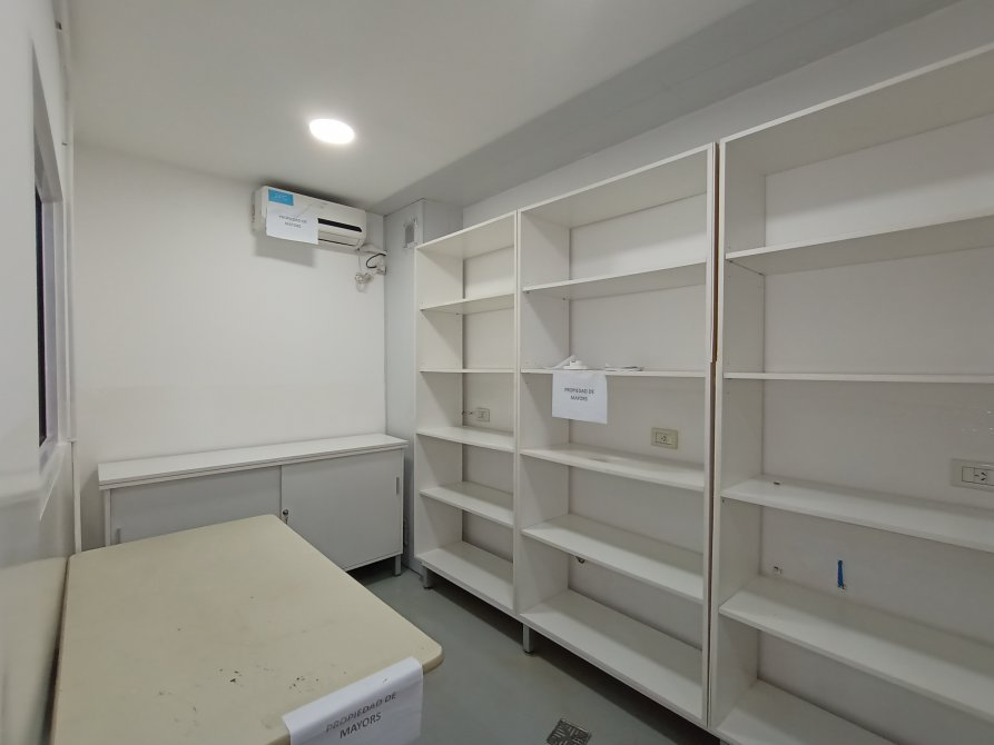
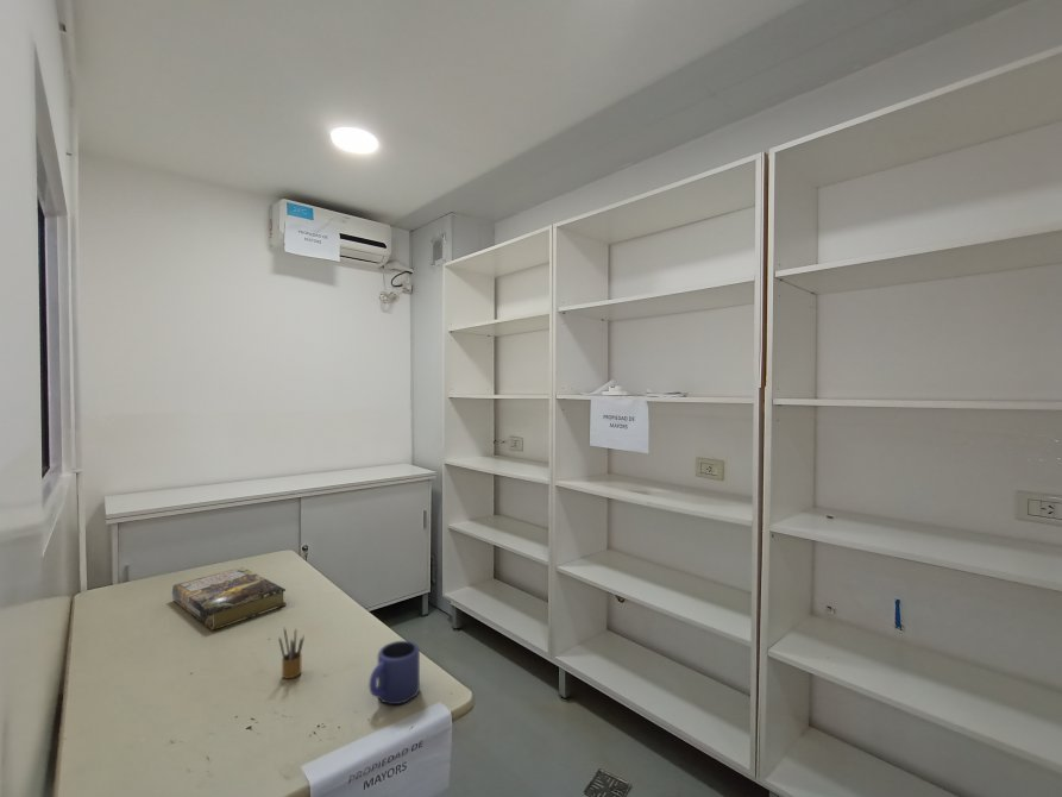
+ mug [367,640,421,705]
+ pencil box [278,627,306,679]
+ book [171,566,288,632]
